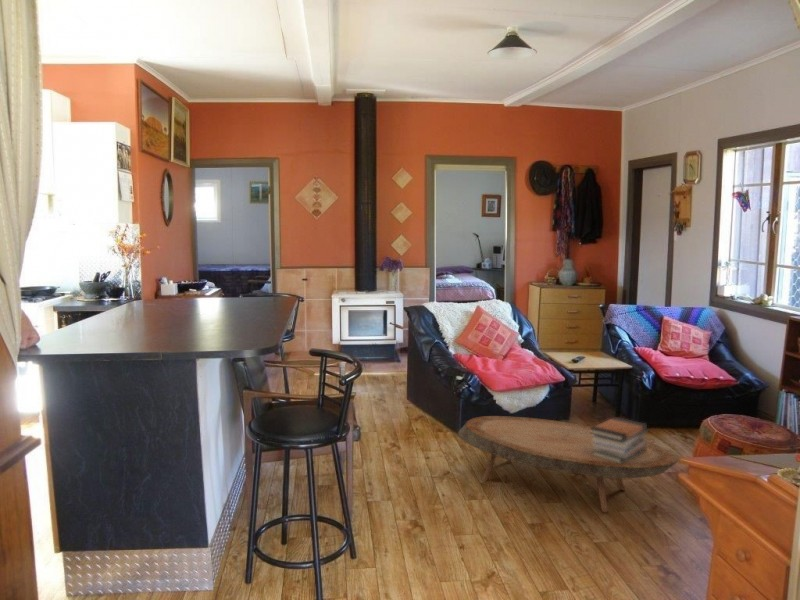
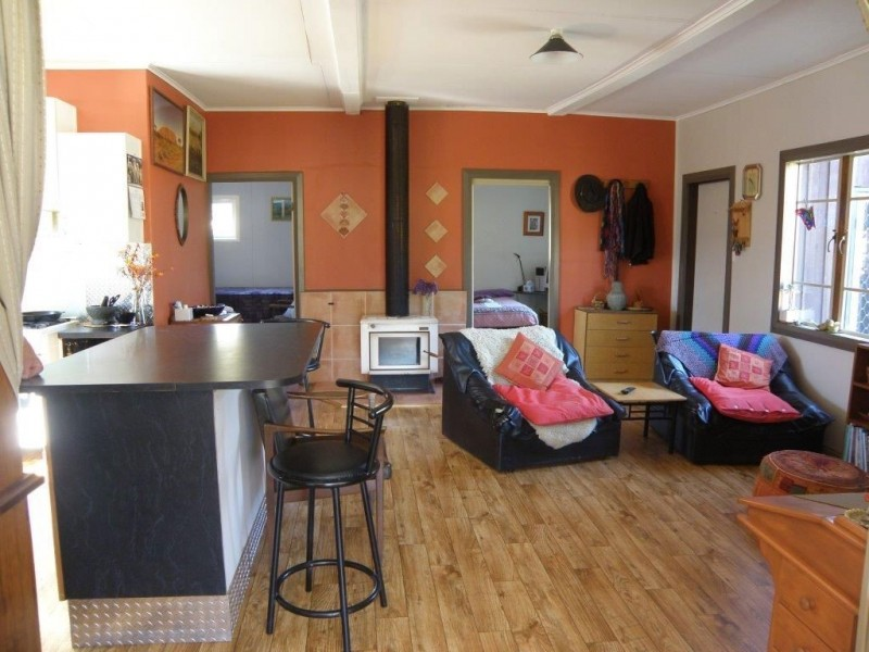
- book stack [590,416,650,464]
- coffee table [457,415,680,513]
